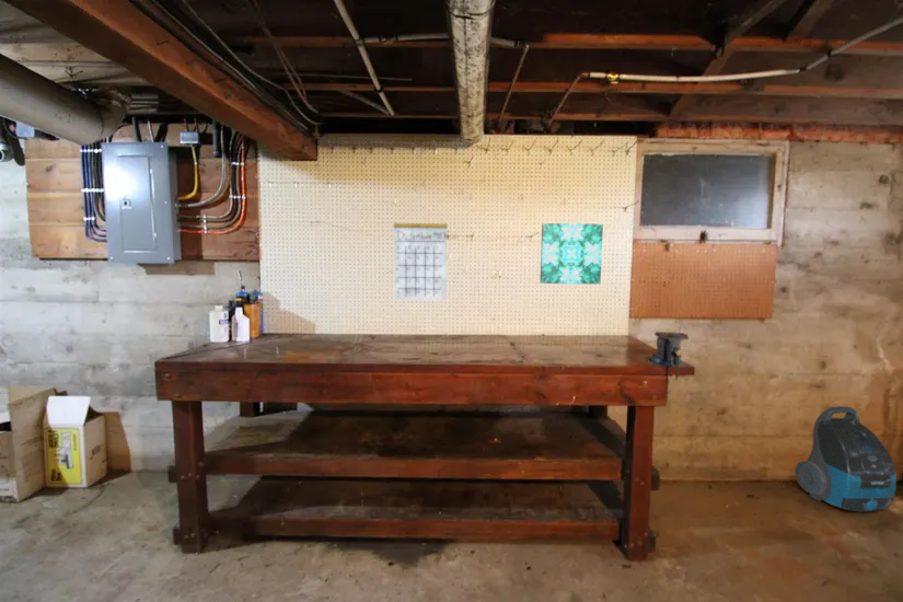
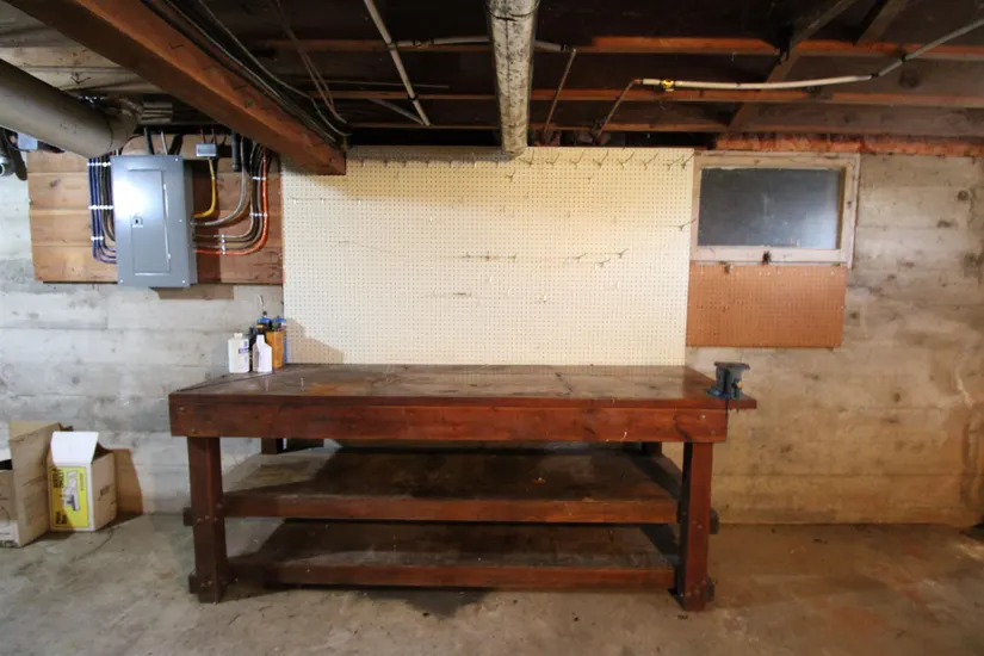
- wall art [539,222,604,286]
- calendar [392,205,449,301]
- vacuum cleaner [794,405,898,513]
